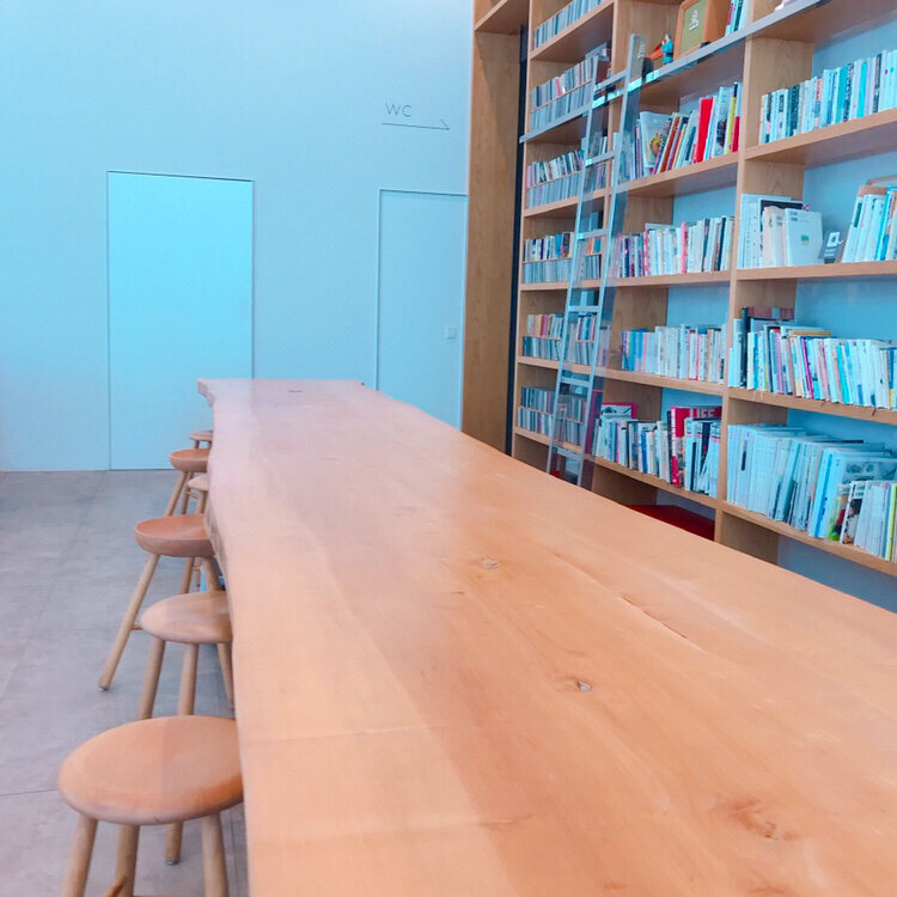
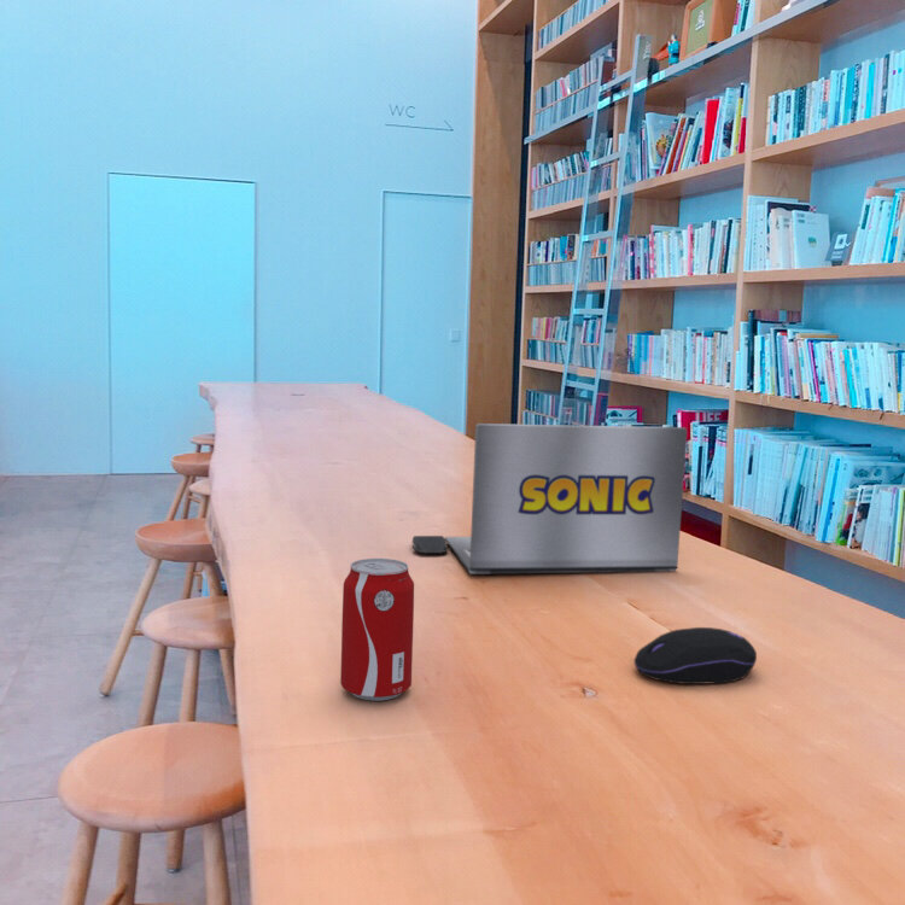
+ laptop [411,422,688,576]
+ beverage can [339,557,415,702]
+ computer mouse [632,626,758,685]
